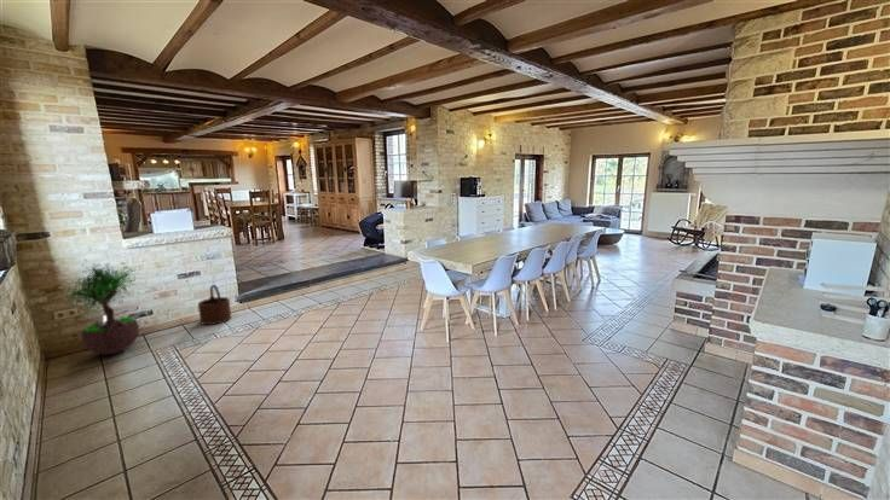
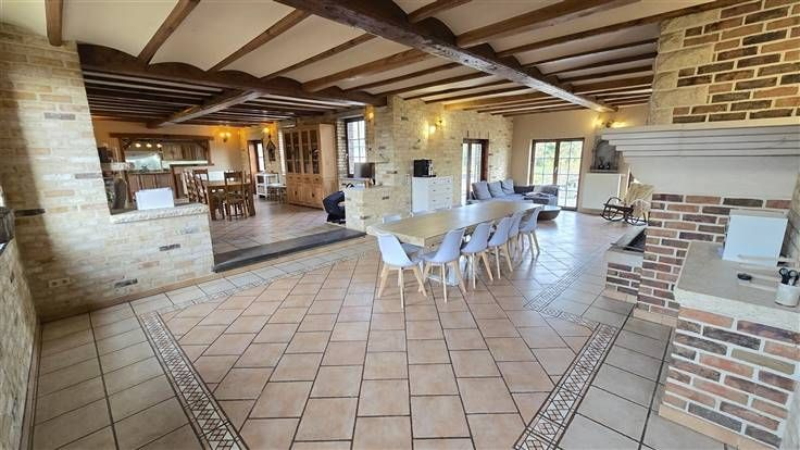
- wooden bucket [197,284,232,326]
- potted tree [58,260,140,355]
